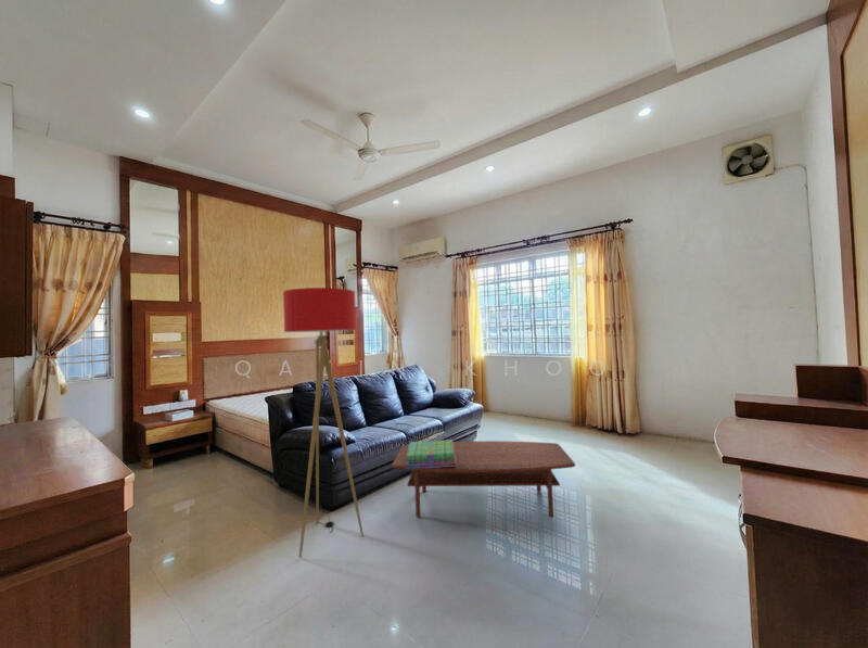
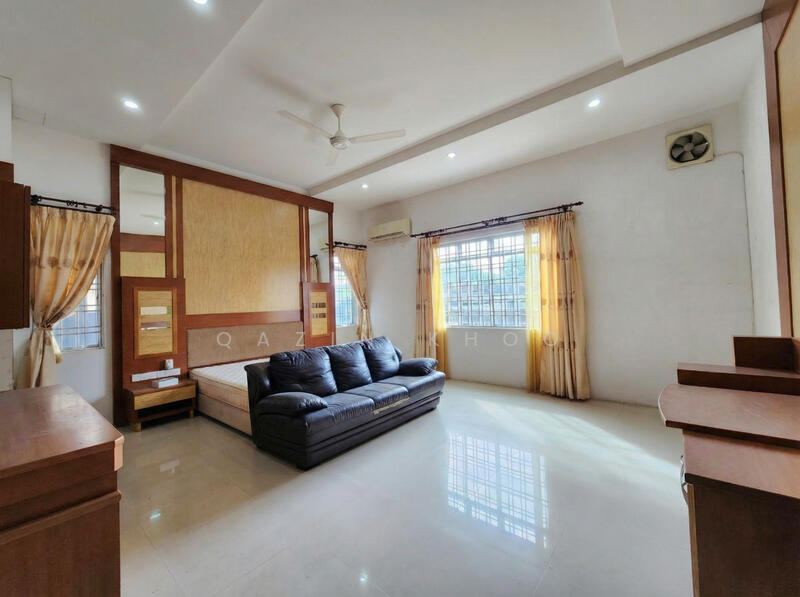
- floor lamp [282,287,365,559]
- stack of books [407,439,457,469]
- coffee table [391,440,576,519]
